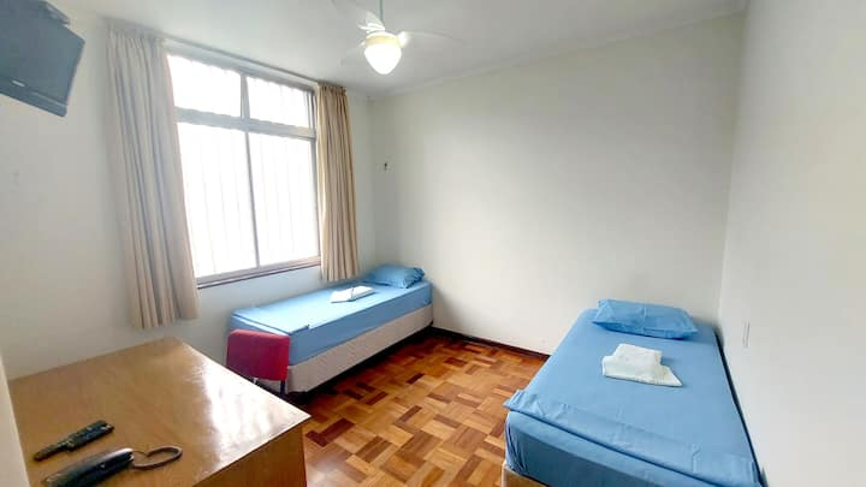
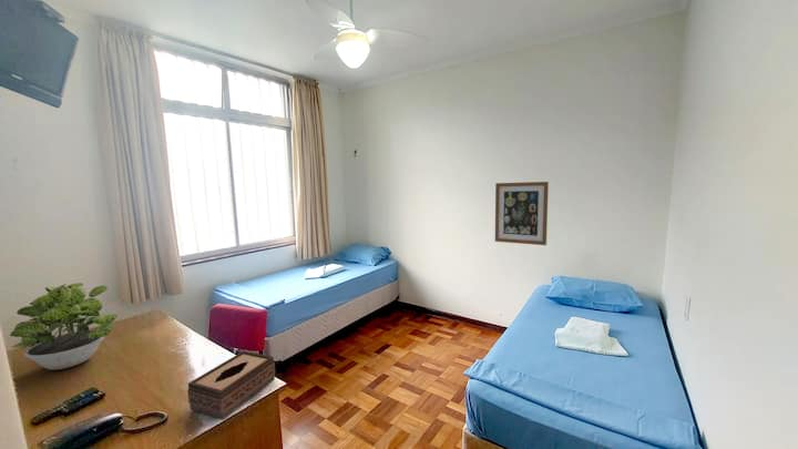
+ wall art [494,181,550,246]
+ tissue box [186,350,276,421]
+ potted plant [9,282,119,370]
